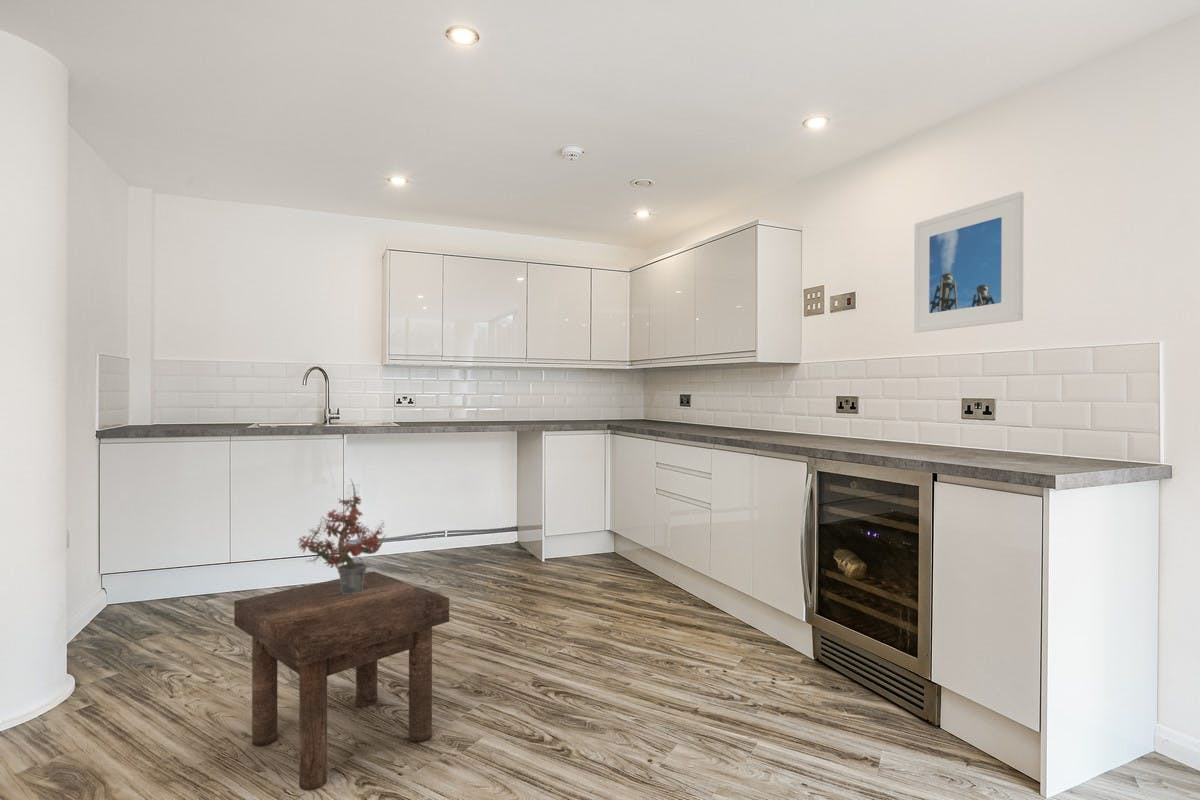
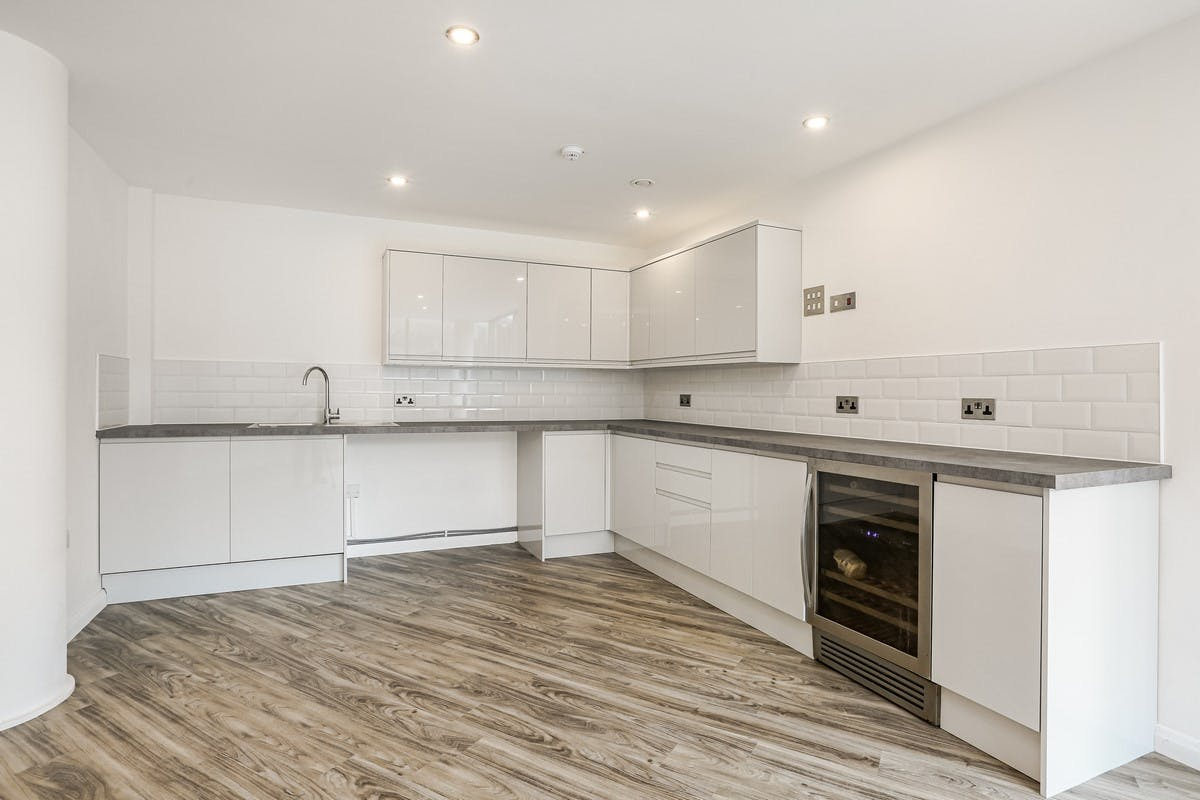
- potted plant [297,479,388,594]
- stool [233,570,450,792]
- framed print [913,191,1025,333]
